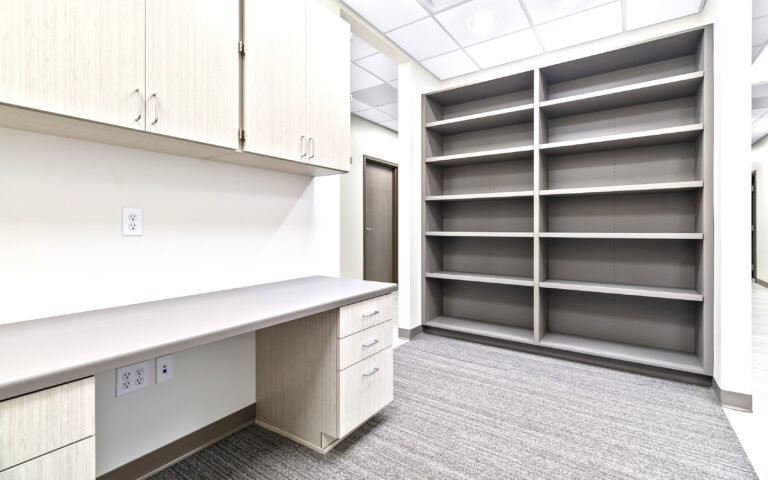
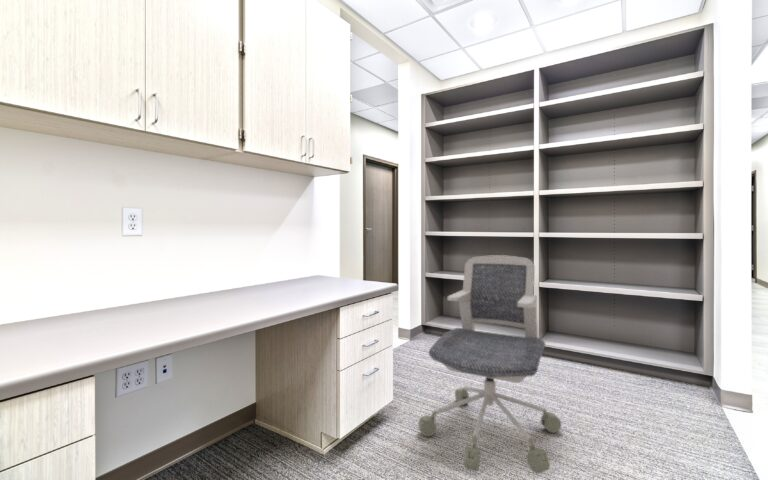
+ office chair [417,254,563,475]
